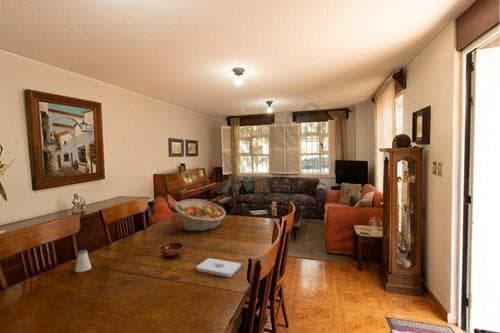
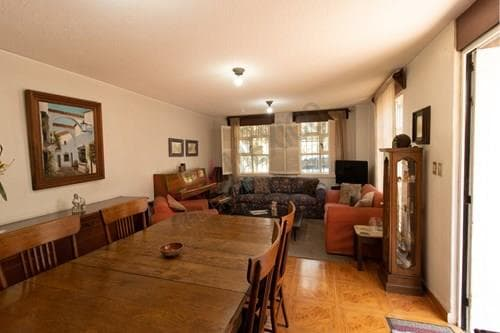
- saltshaker [74,249,92,273]
- notepad [195,257,242,278]
- fruit basket [173,198,227,232]
